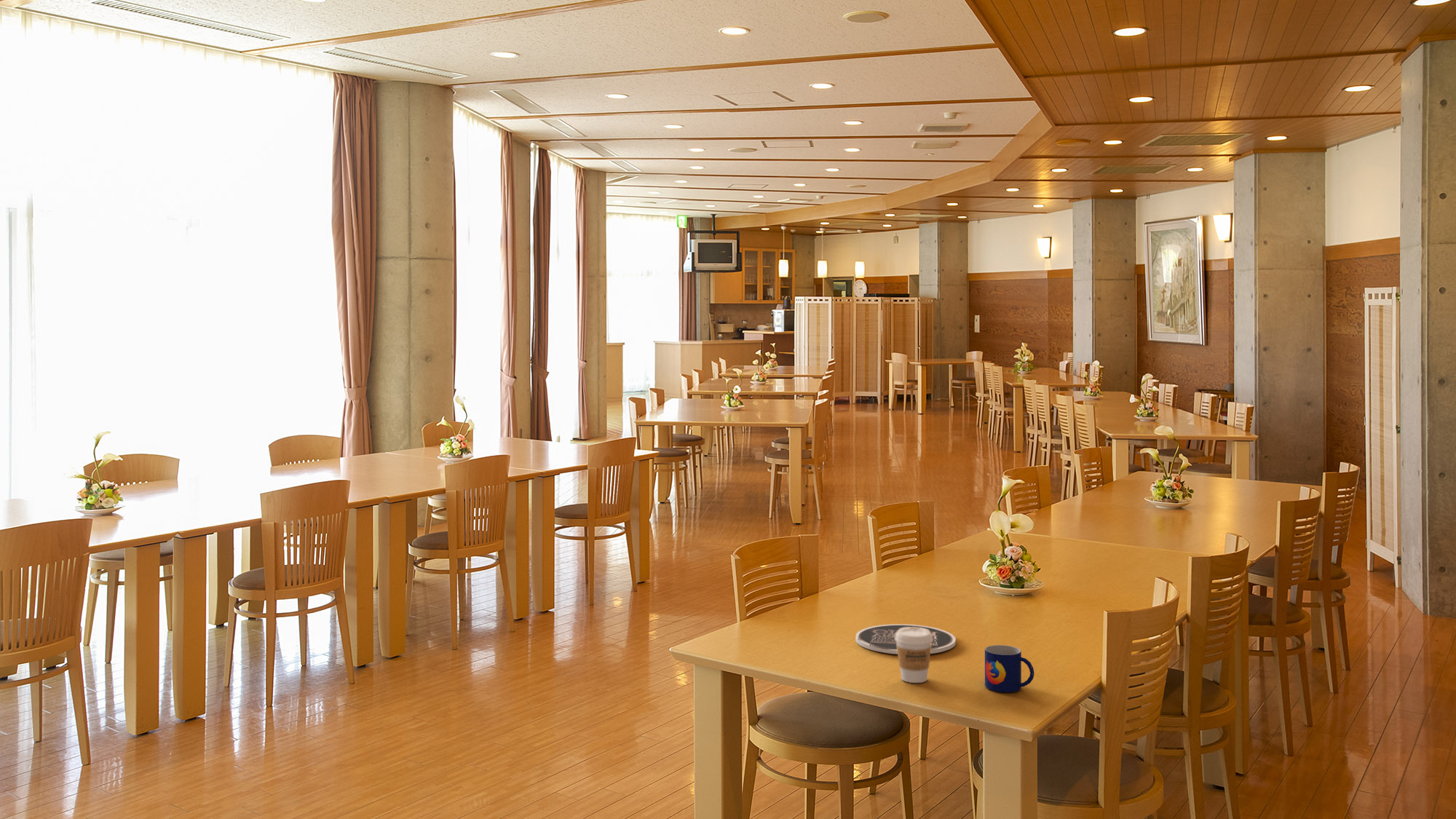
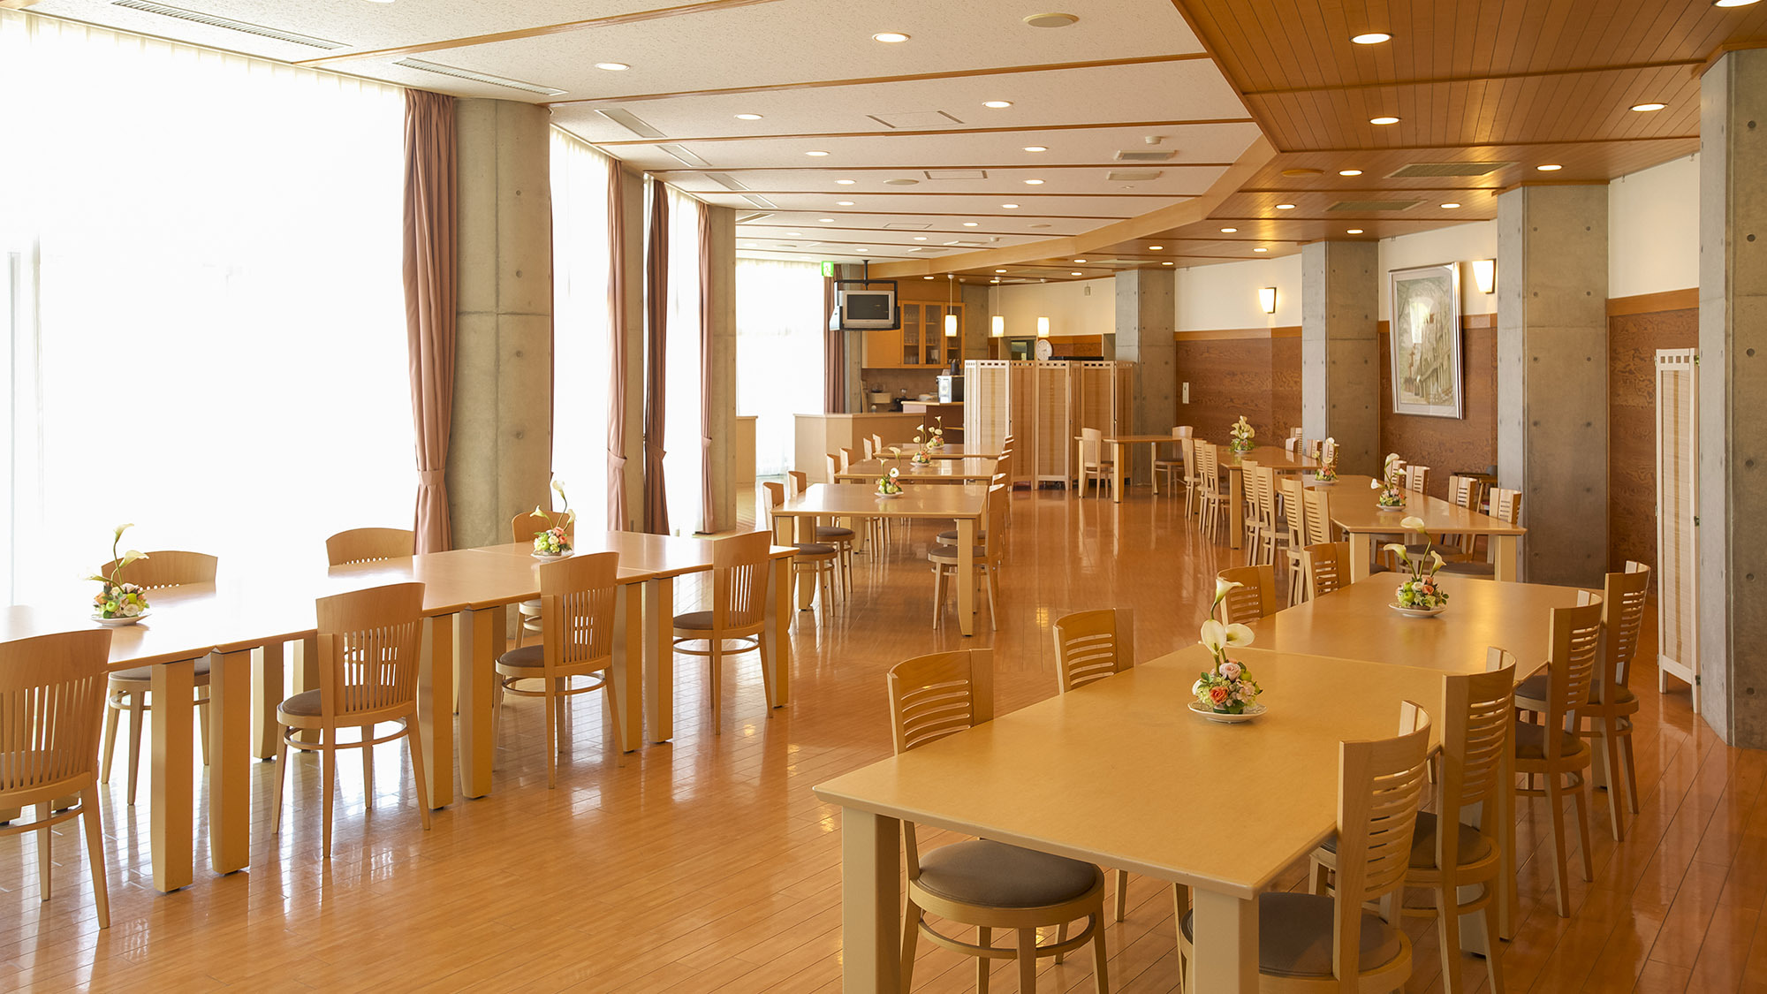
- coffee cup [895,627,933,684]
- mug [984,644,1035,693]
- plate [855,624,957,655]
